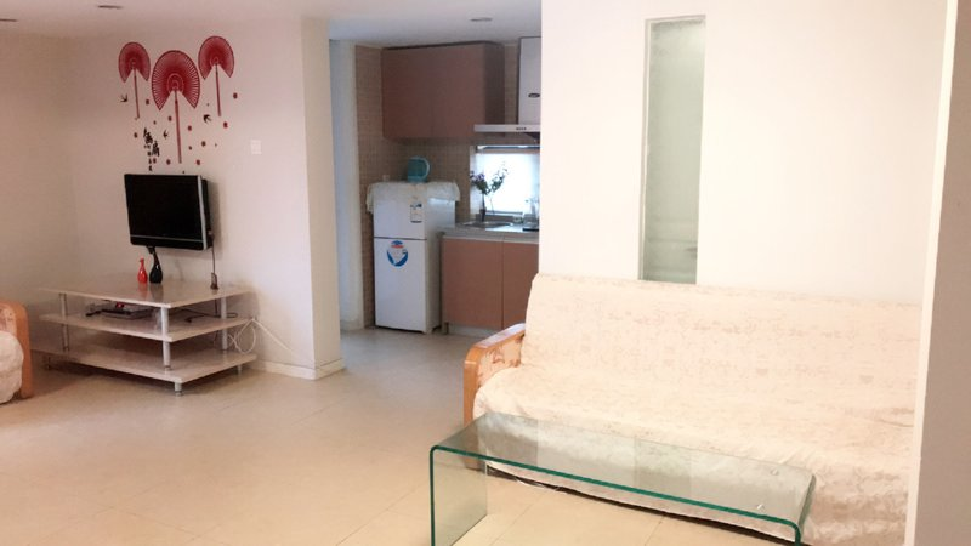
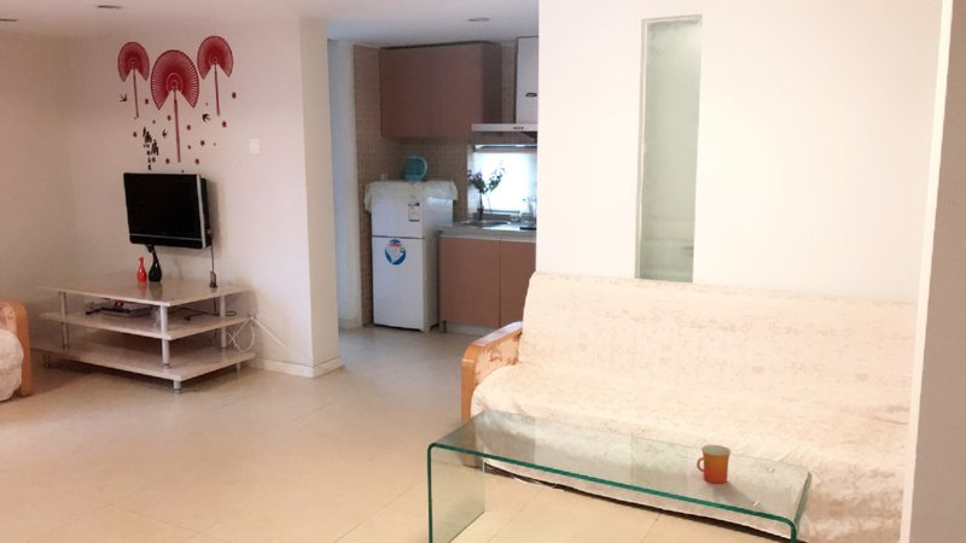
+ mug [696,444,732,485]
